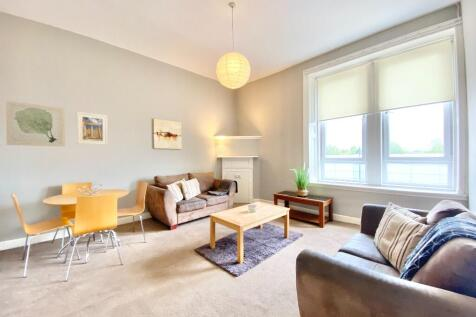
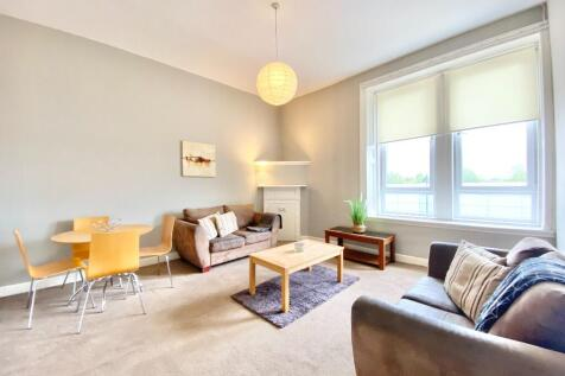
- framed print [76,111,108,146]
- wall art [5,100,66,147]
